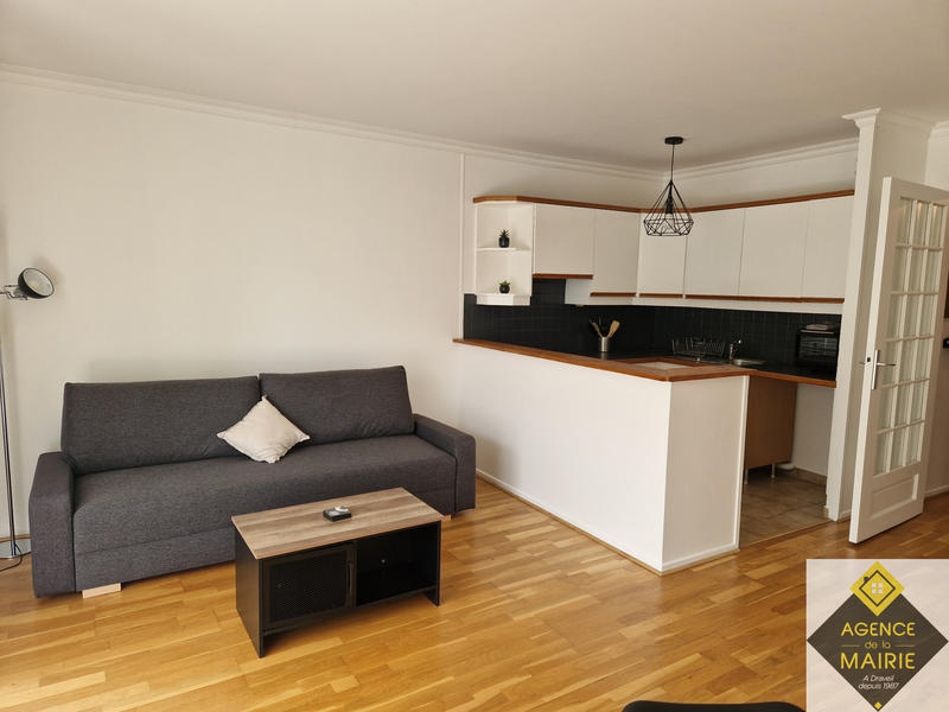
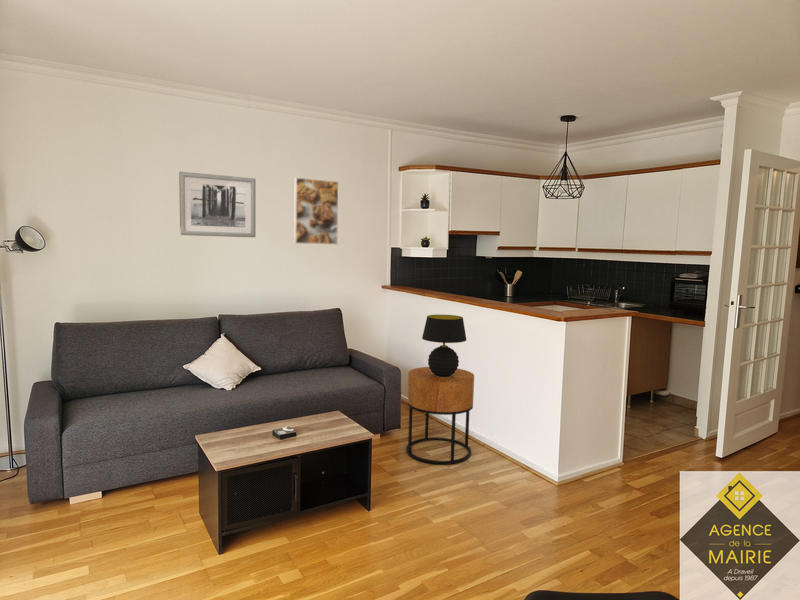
+ wall art [178,171,257,238]
+ table lamp [421,314,467,377]
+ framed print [293,177,340,246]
+ side table [405,366,475,465]
